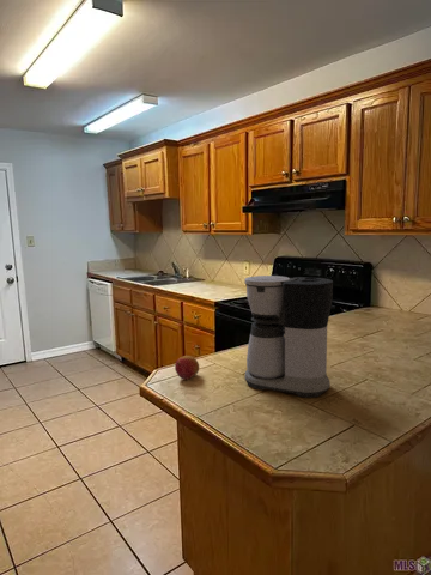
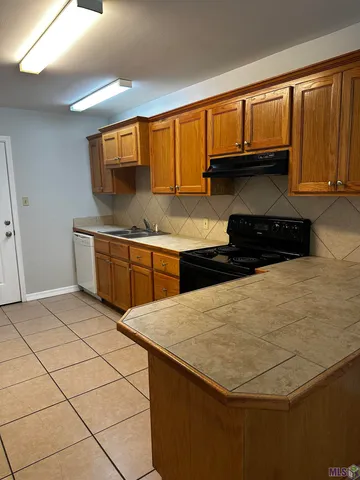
- fruit [174,355,200,381]
- coffee maker [244,274,334,399]
